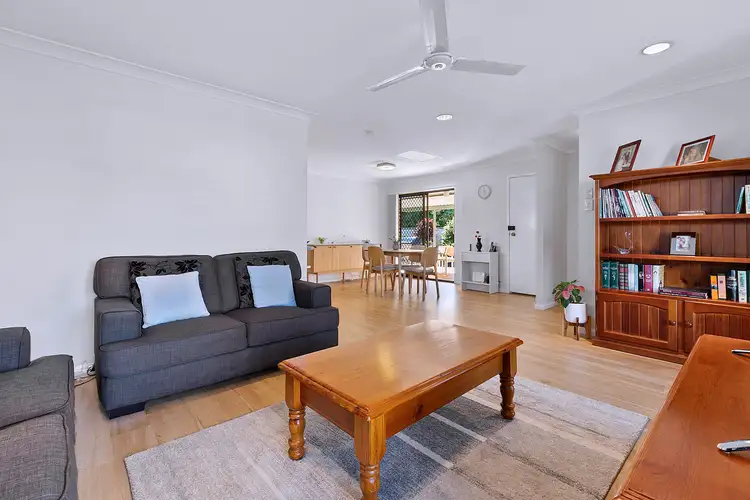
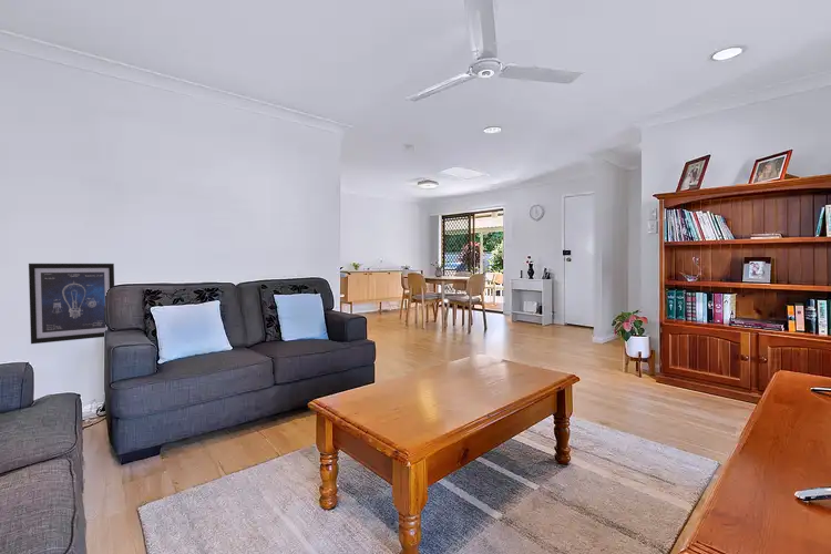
+ wall art [28,263,115,345]
